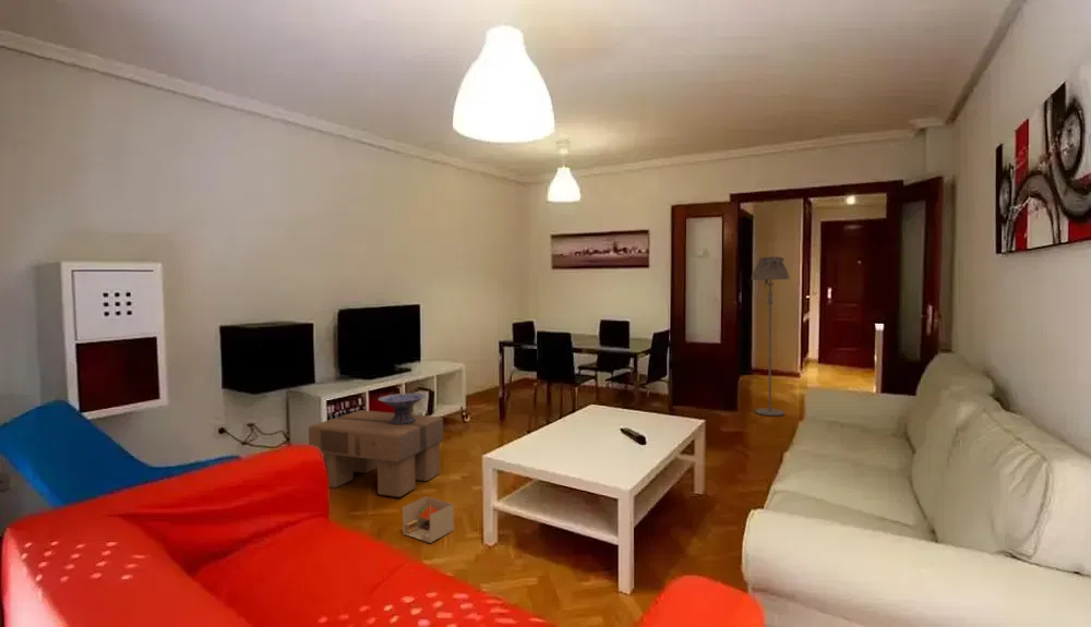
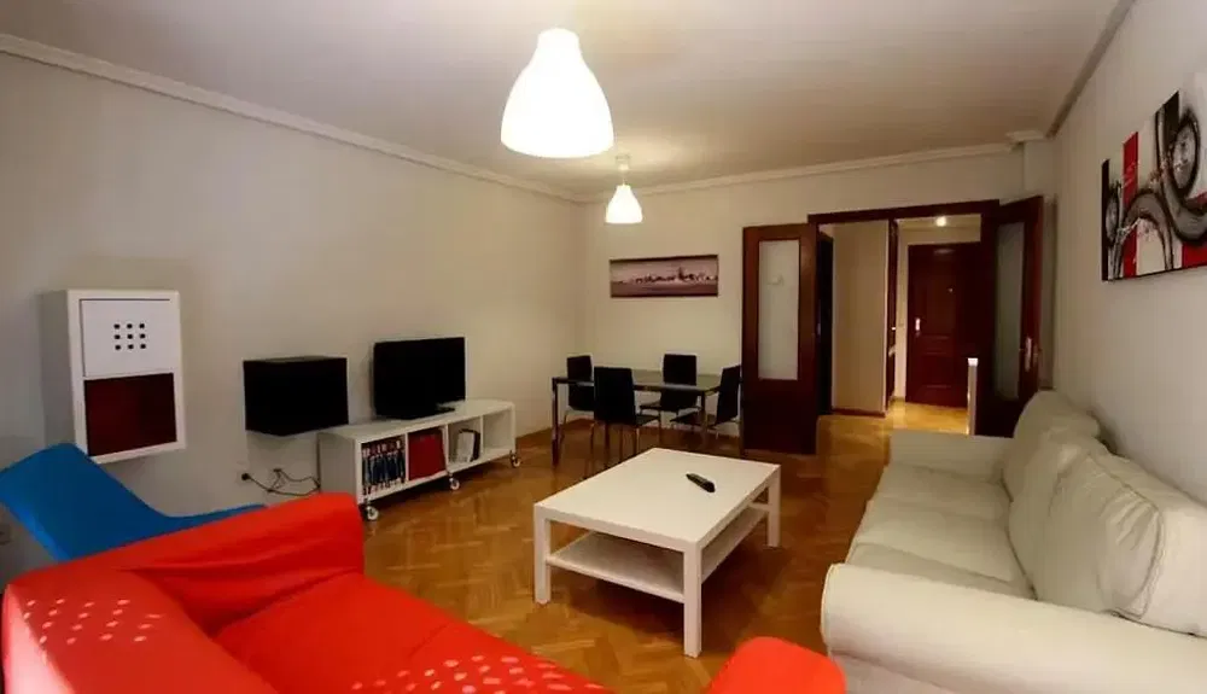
- footstool [308,409,444,498]
- decorative bowl [377,393,427,424]
- cardboard box [401,495,455,544]
- floor lamp [751,256,790,417]
